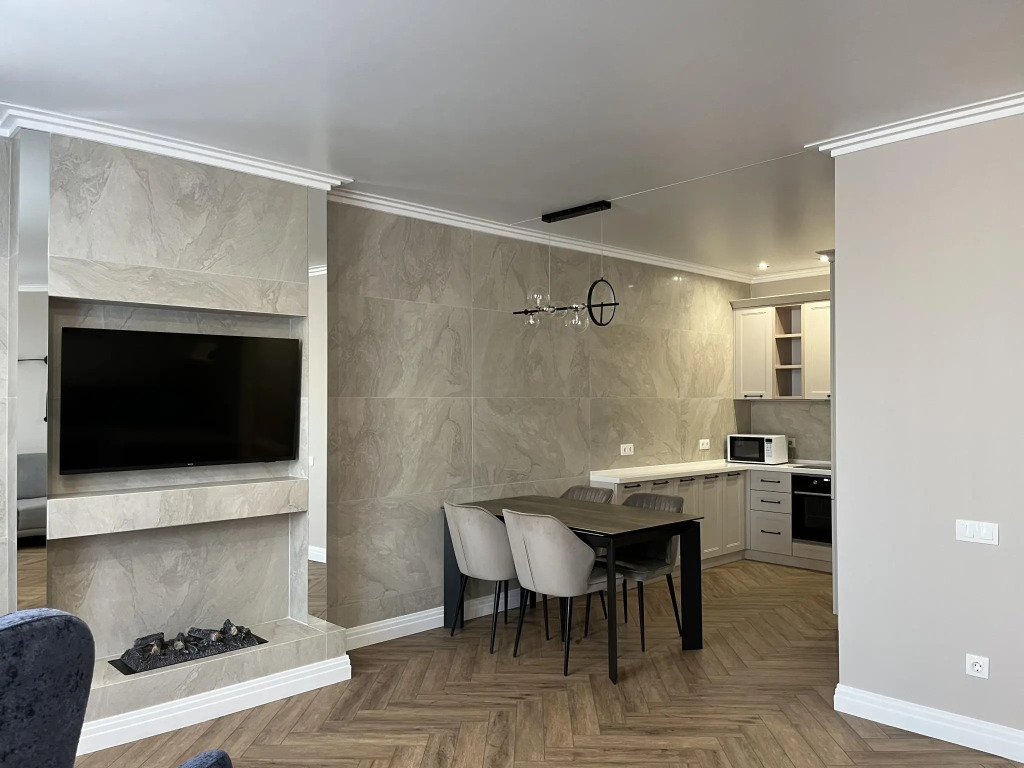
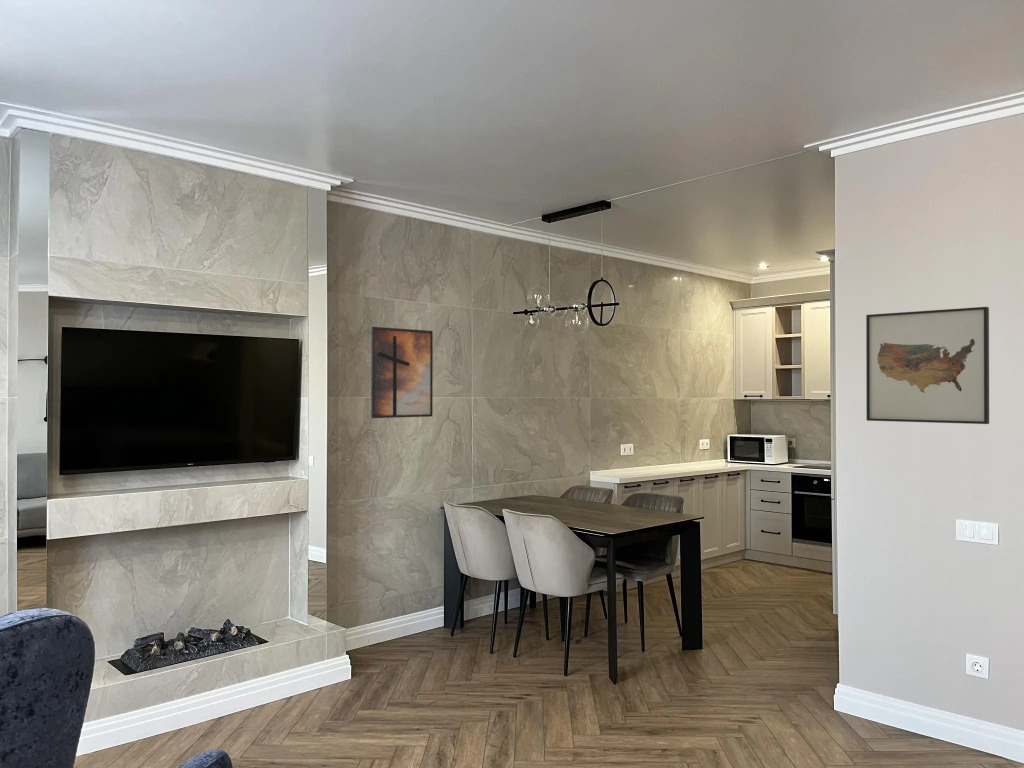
+ wall art [865,306,990,425]
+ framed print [370,326,434,419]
